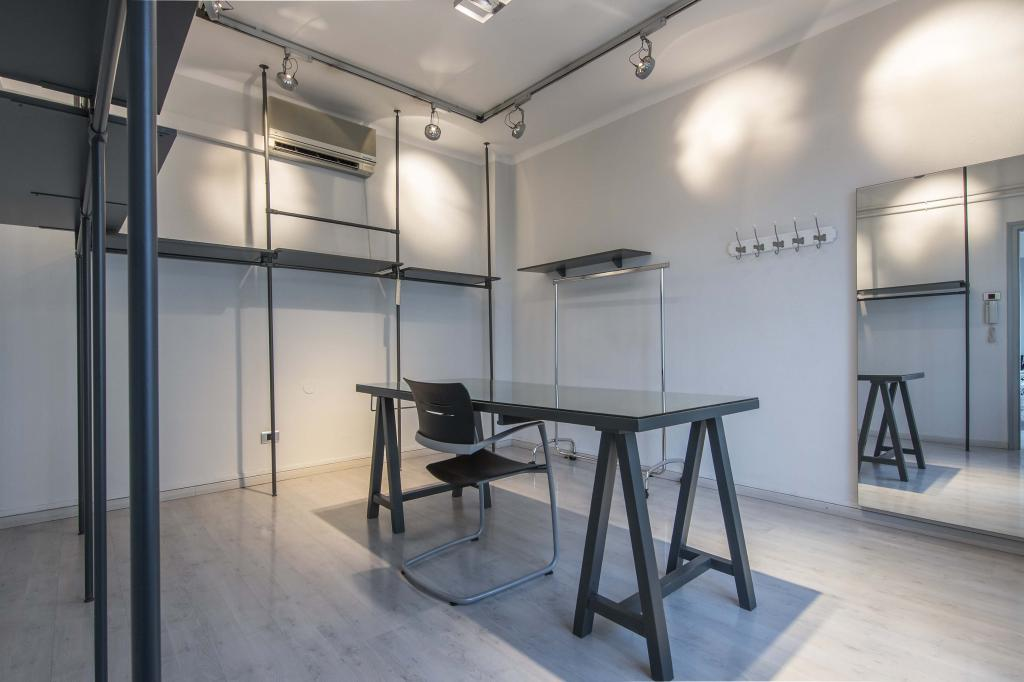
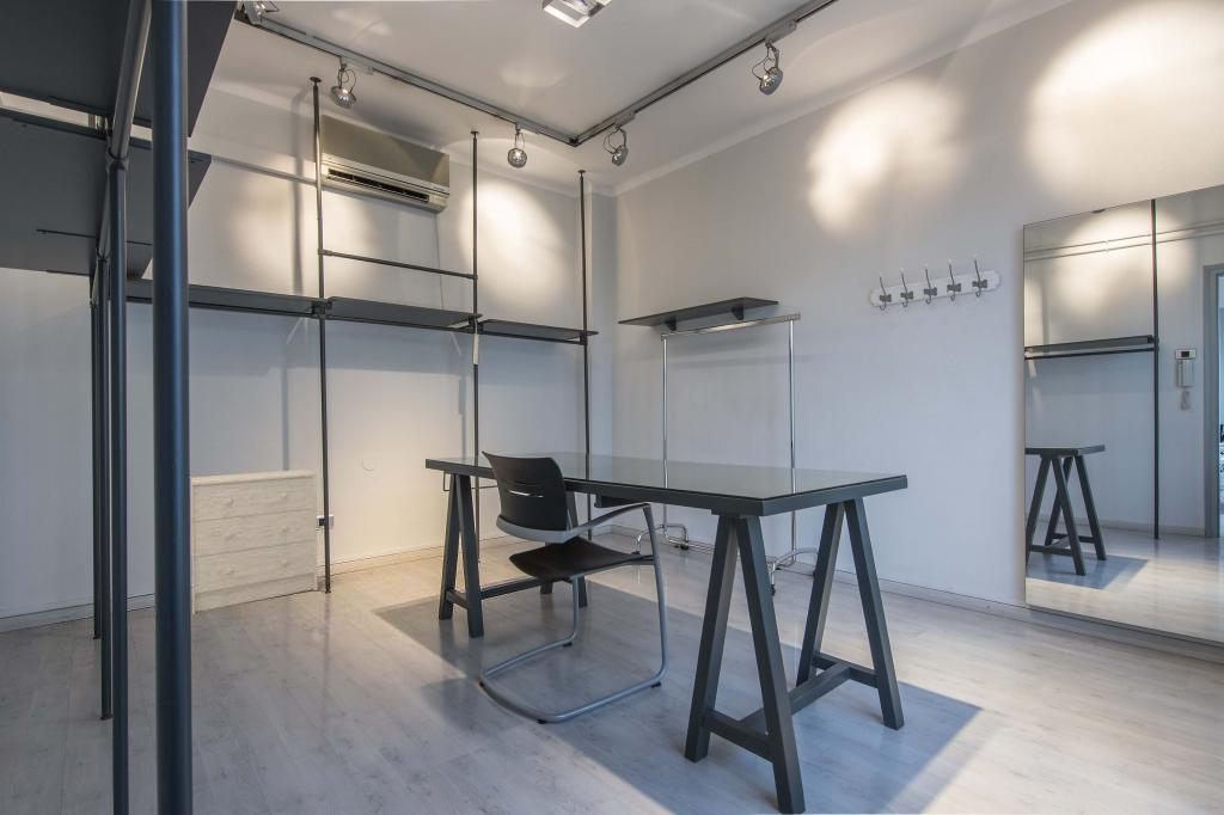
+ dresser [190,468,319,615]
